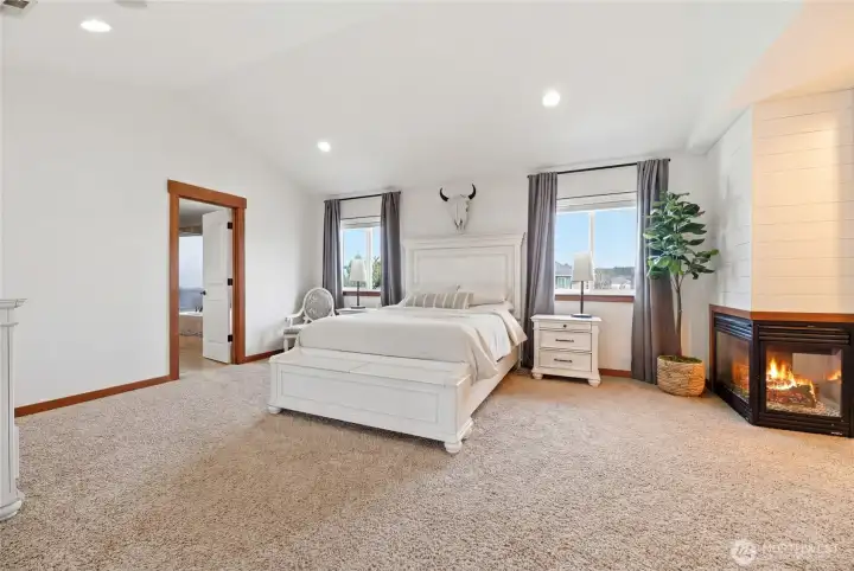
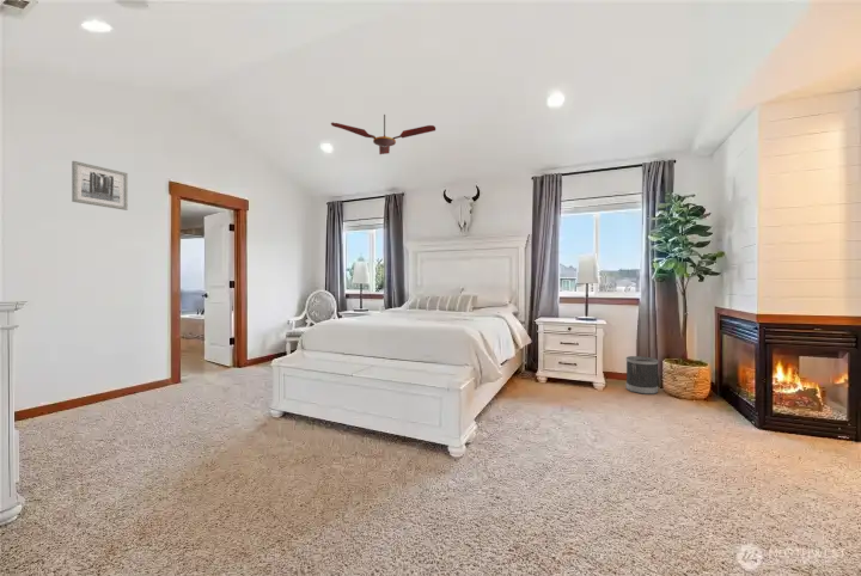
+ wastebasket [625,355,659,396]
+ wall art [71,160,129,212]
+ ceiling fan [330,114,436,155]
